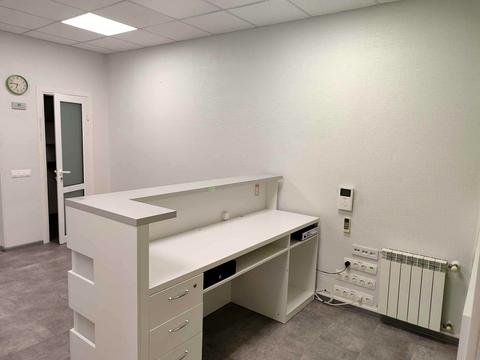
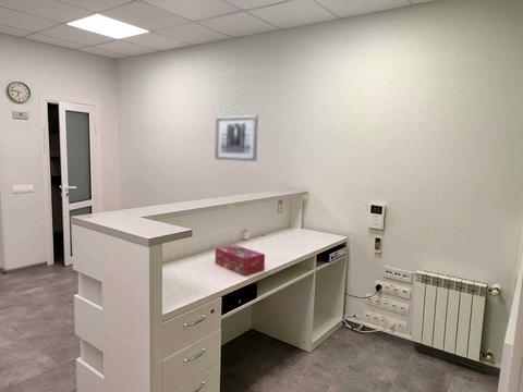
+ tissue box [214,244,266,277]
+ wall art [214,114,259,162]
